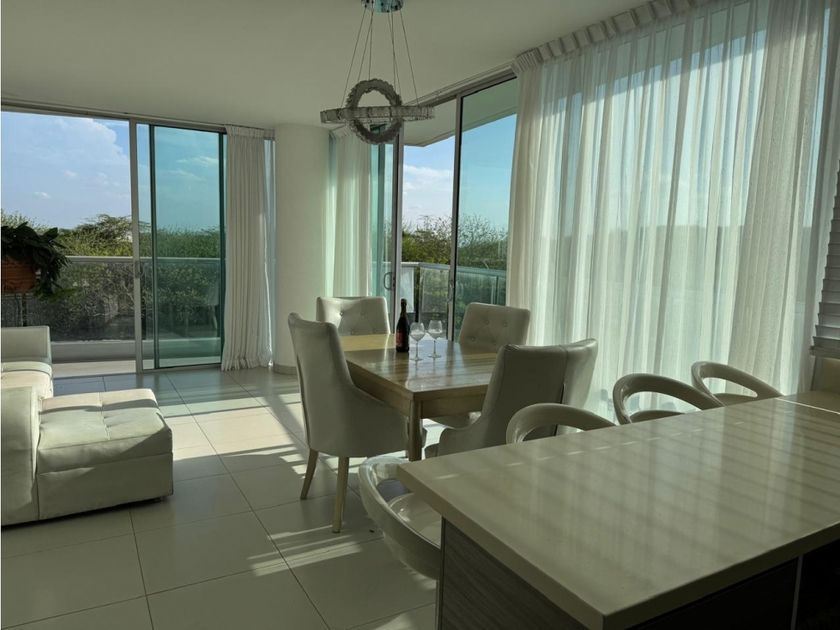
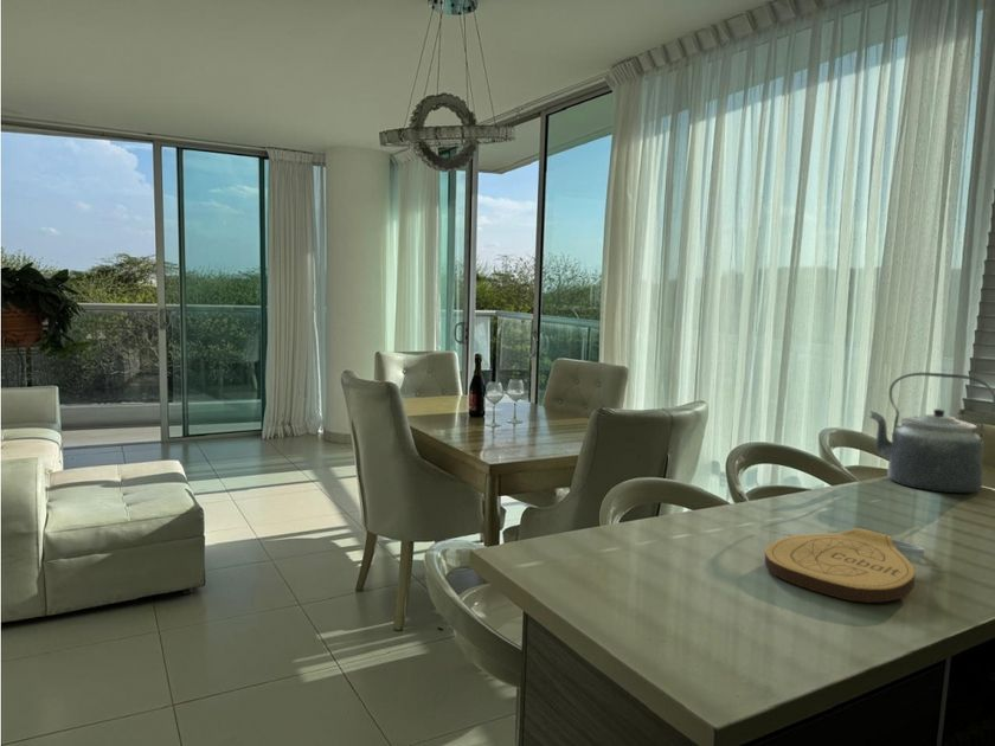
+ key chain [764,527,926,603]
+ kettle [868,372,995,494]
